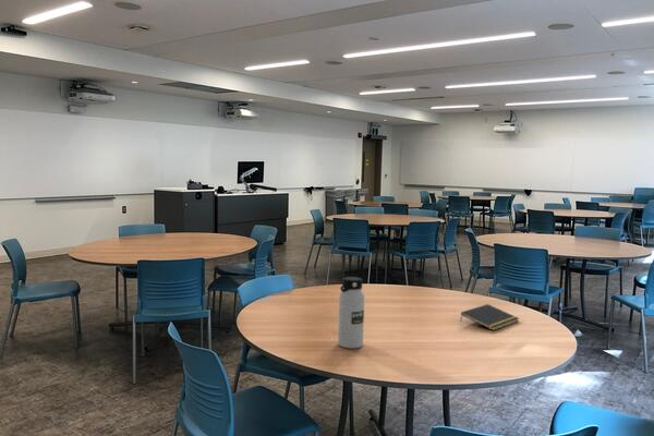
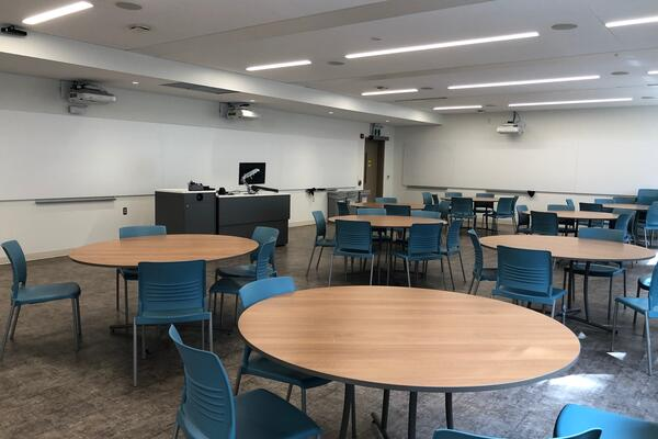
- water bottle [337,276,365,349]
- notepad [459,303,520,331]
